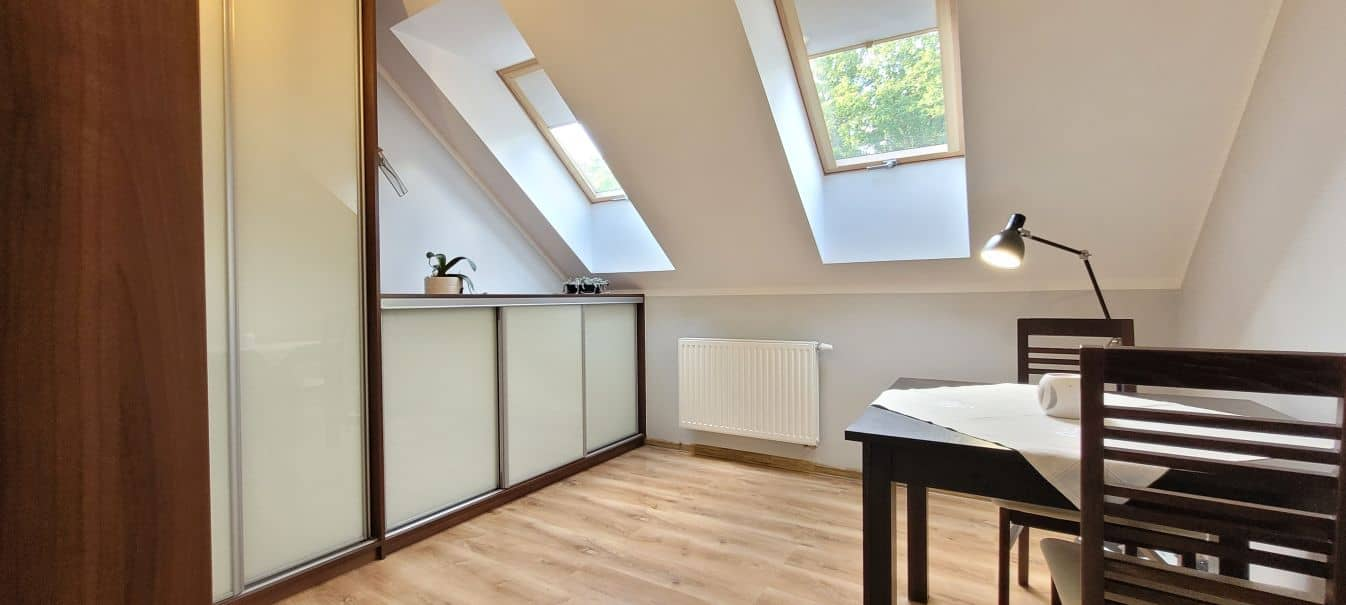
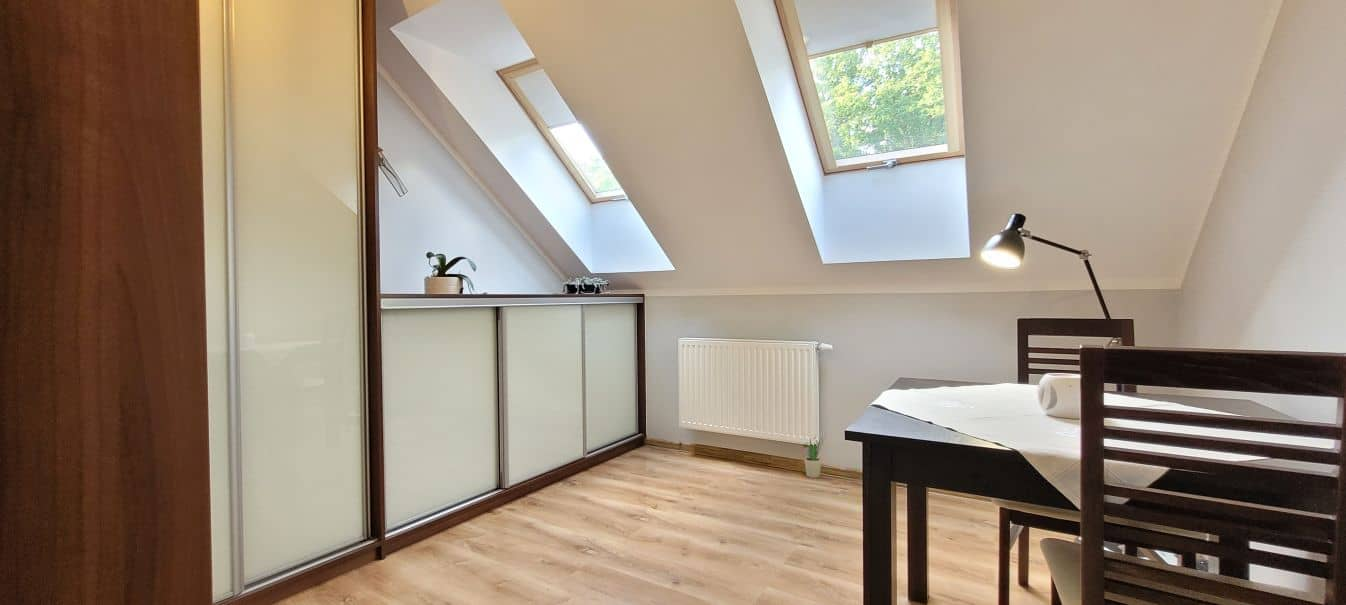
+ potted plant [804,437,825,479]
